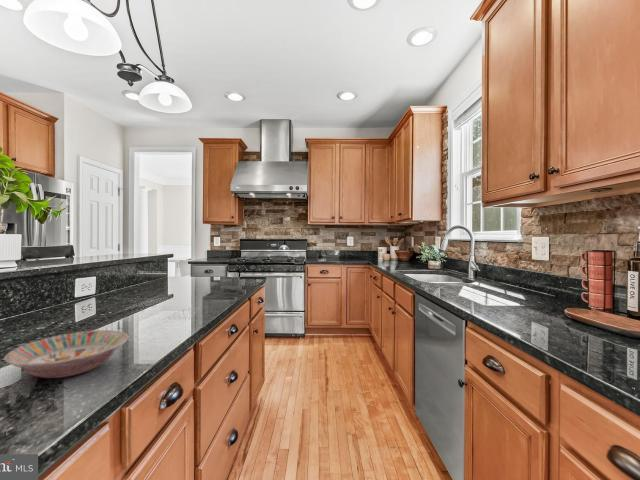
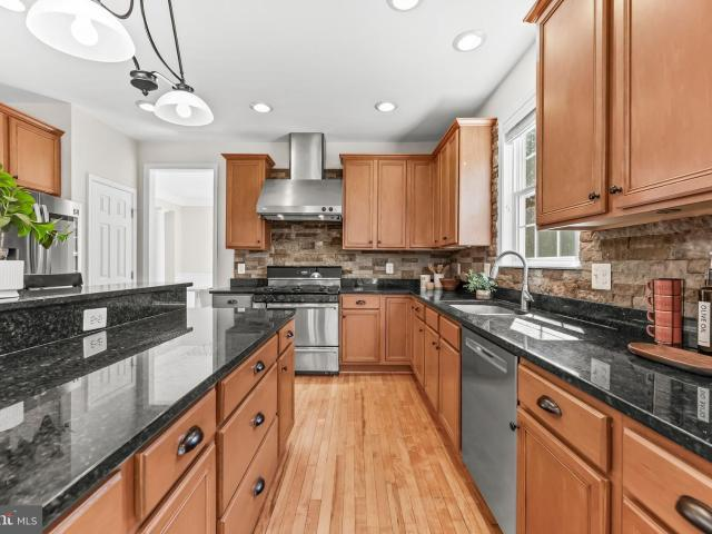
- bowl [3,329,129,379]
